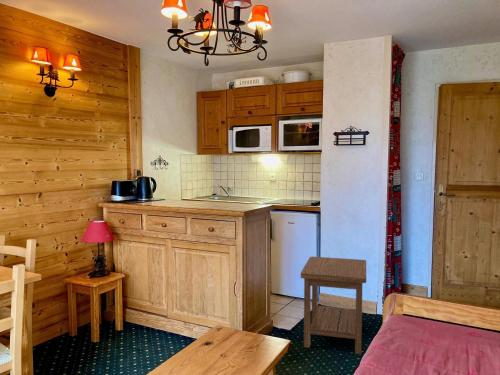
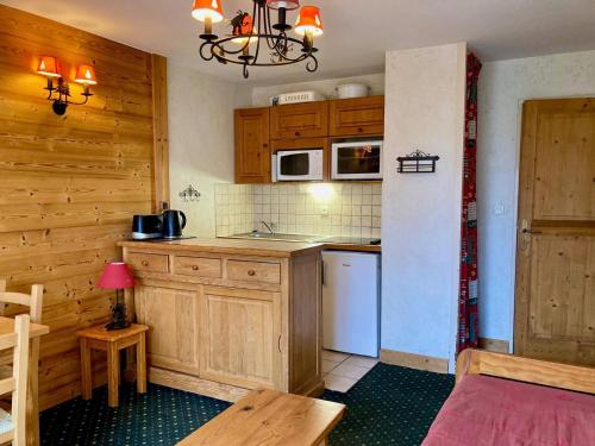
- side table [300,256,367,355]
